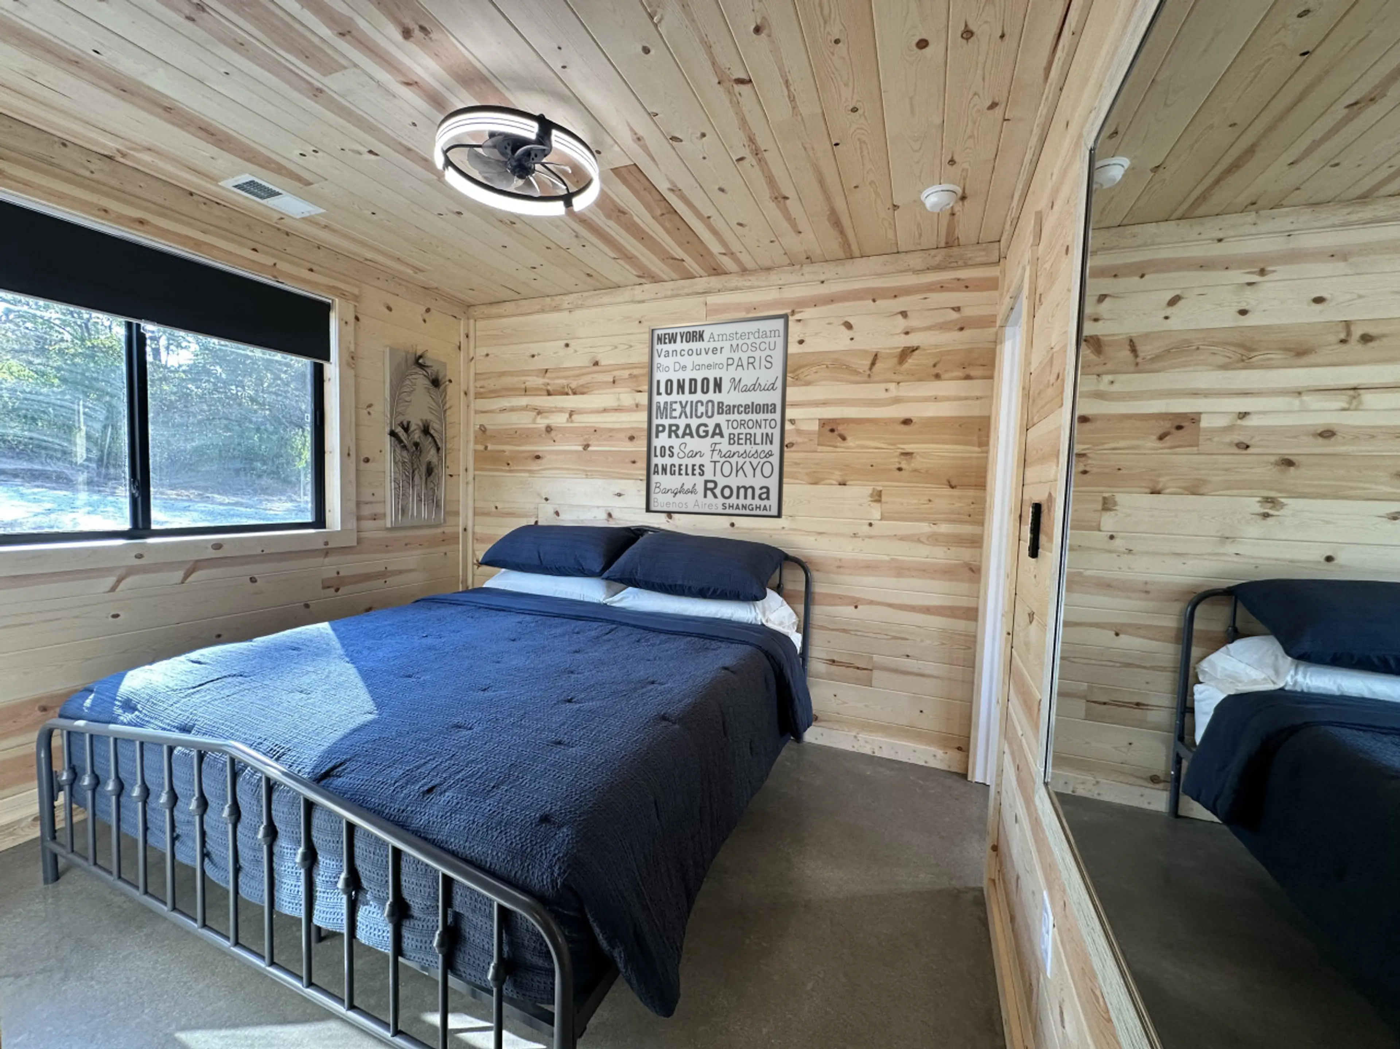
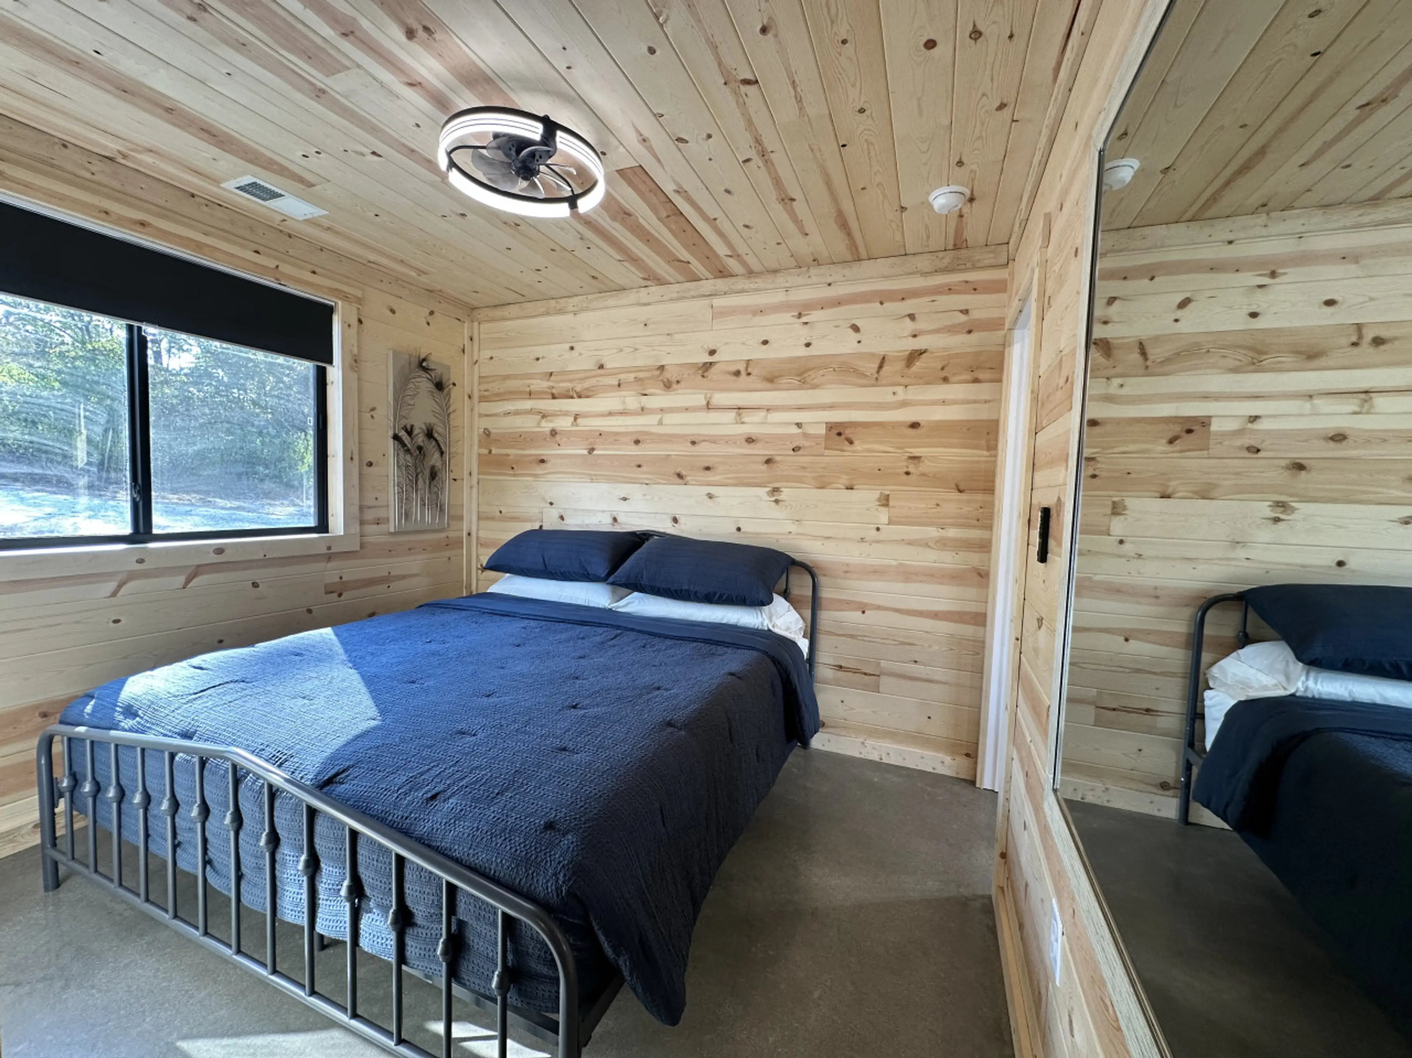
- wall art [645,313,789,519]
